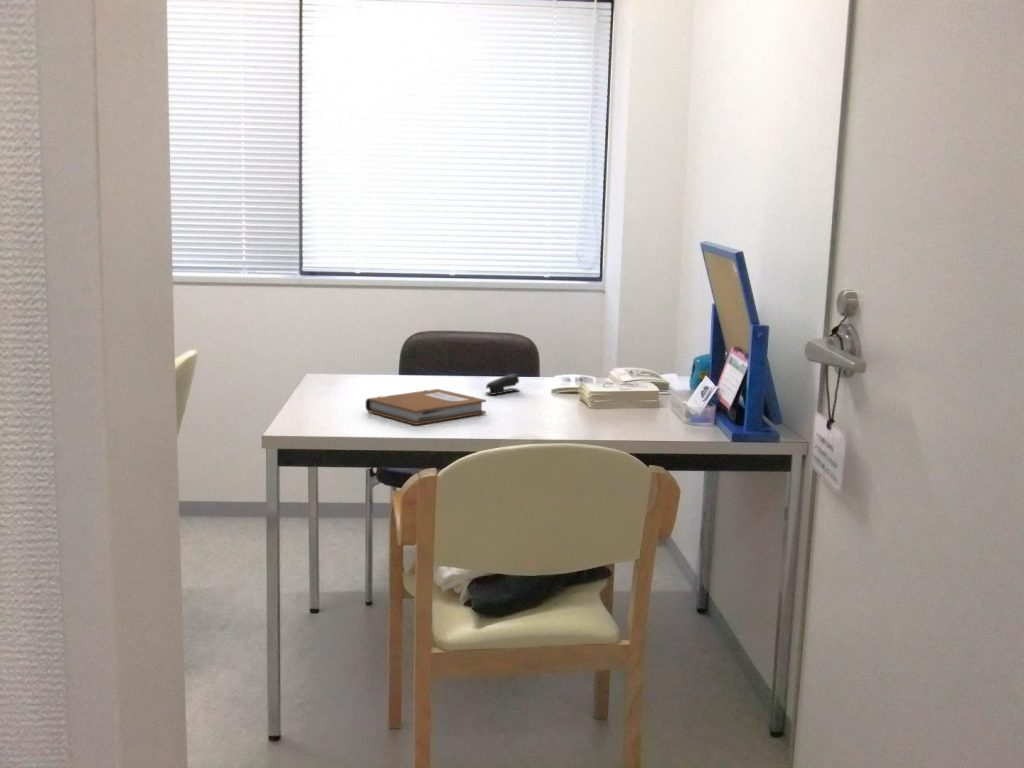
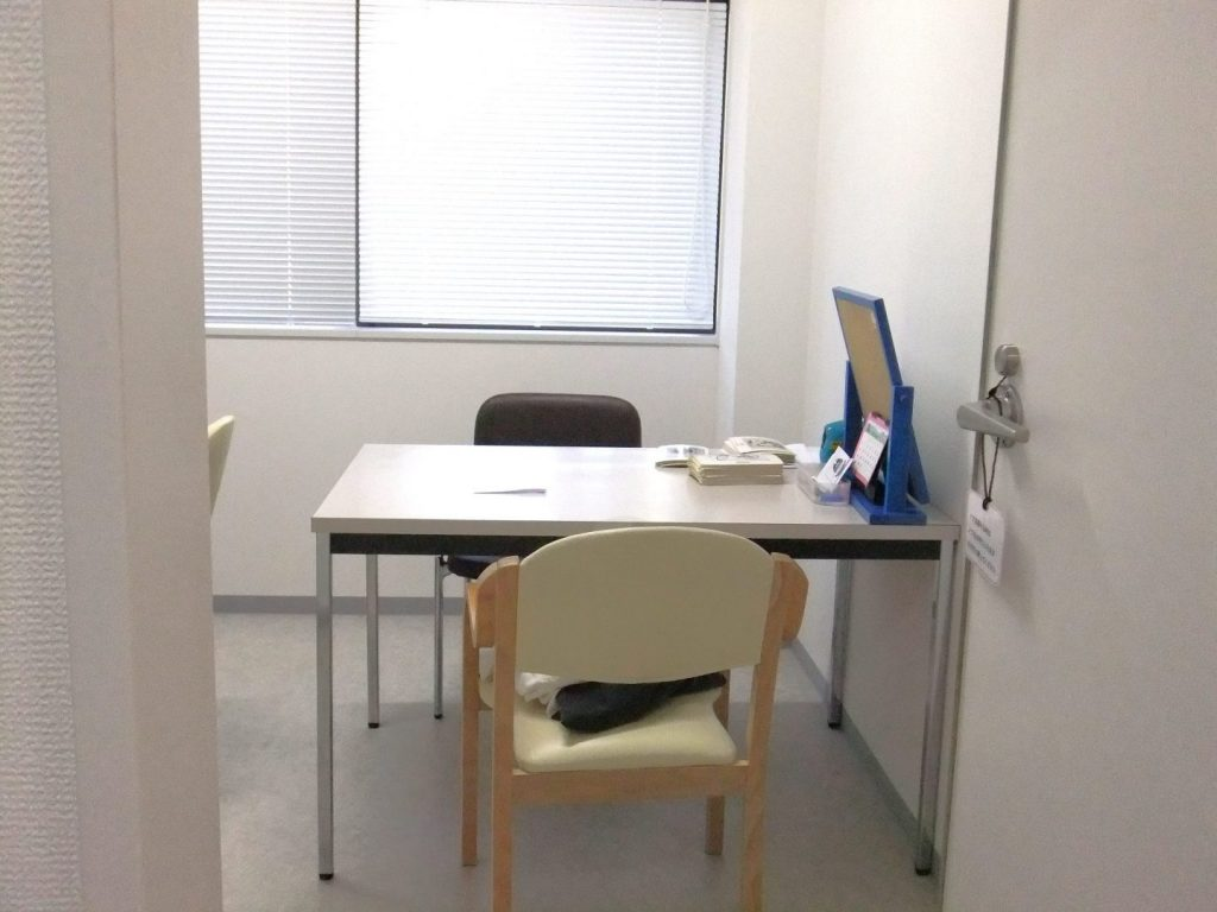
- stapler [485,373,521,396]
- notebook [364,388,487,426]
